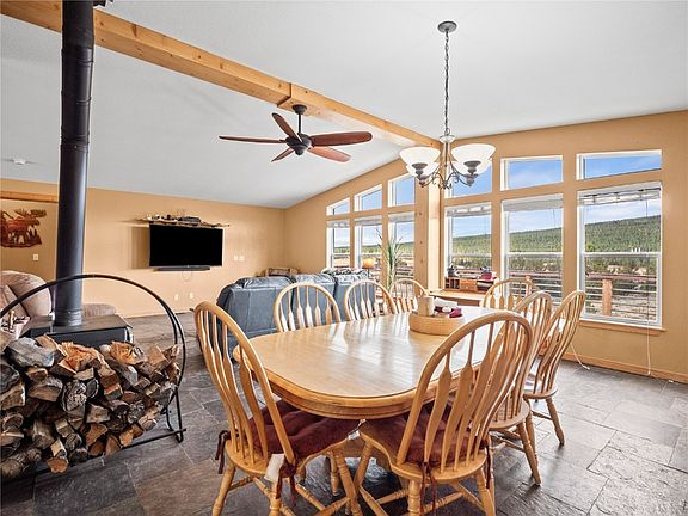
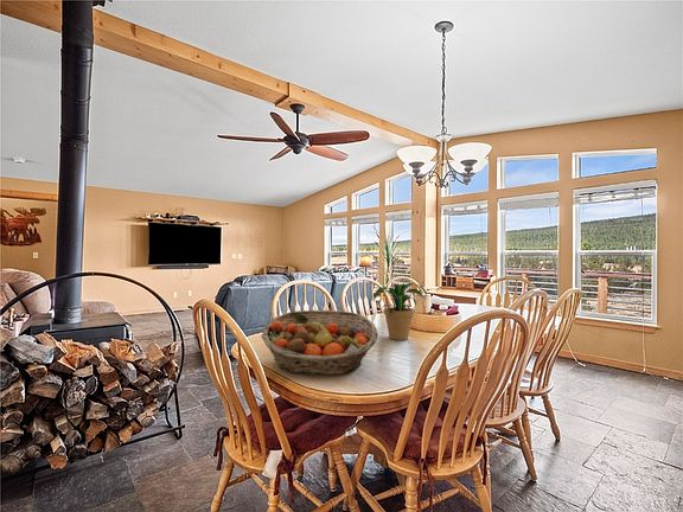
+ potted plant [371,282,428,341]
+ fruit basket [261,309,379,376]
